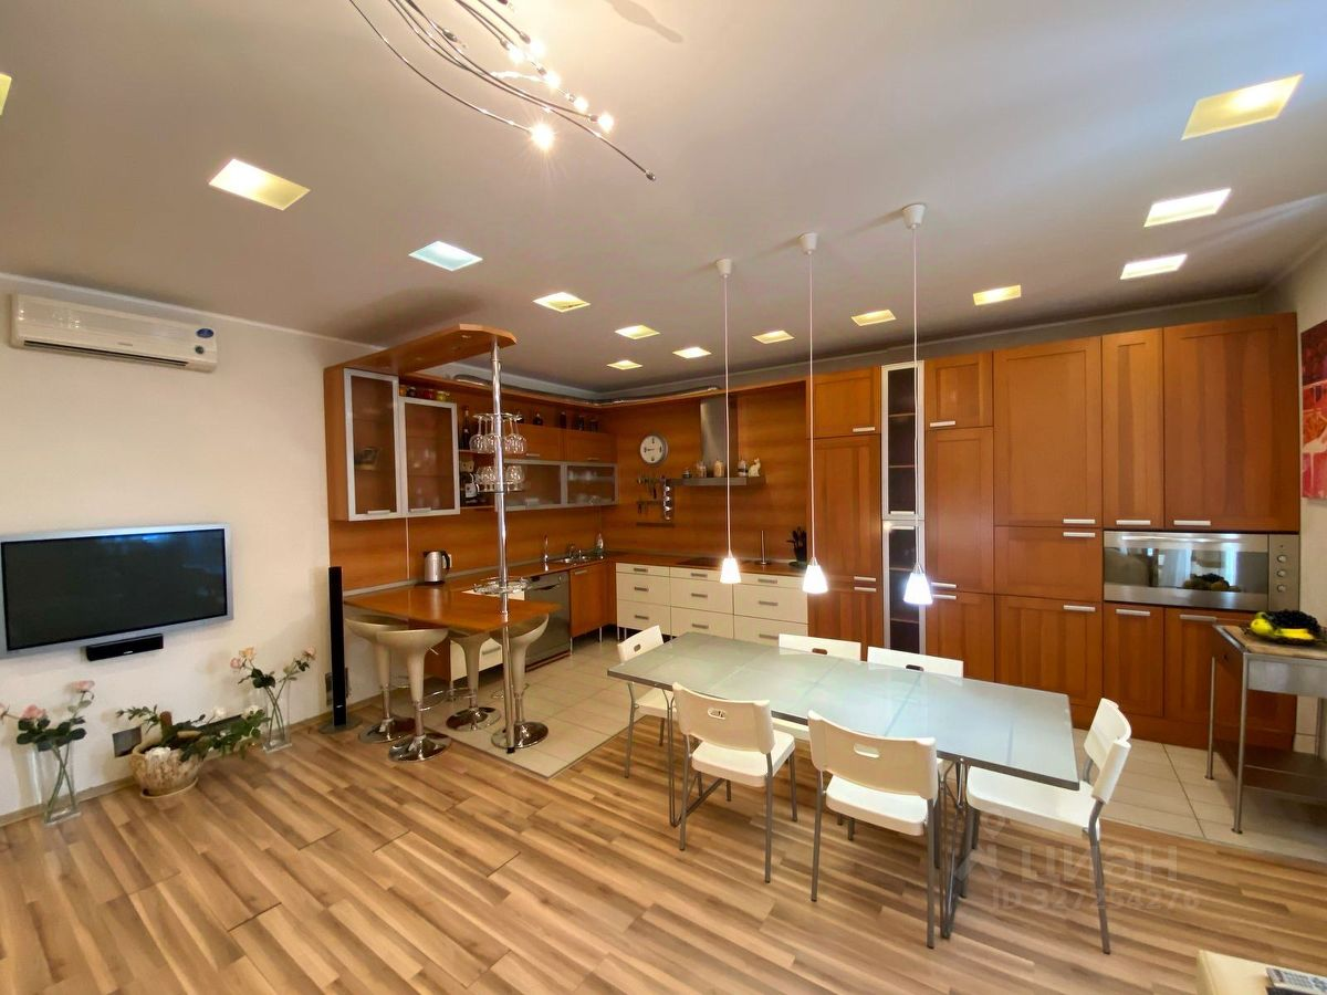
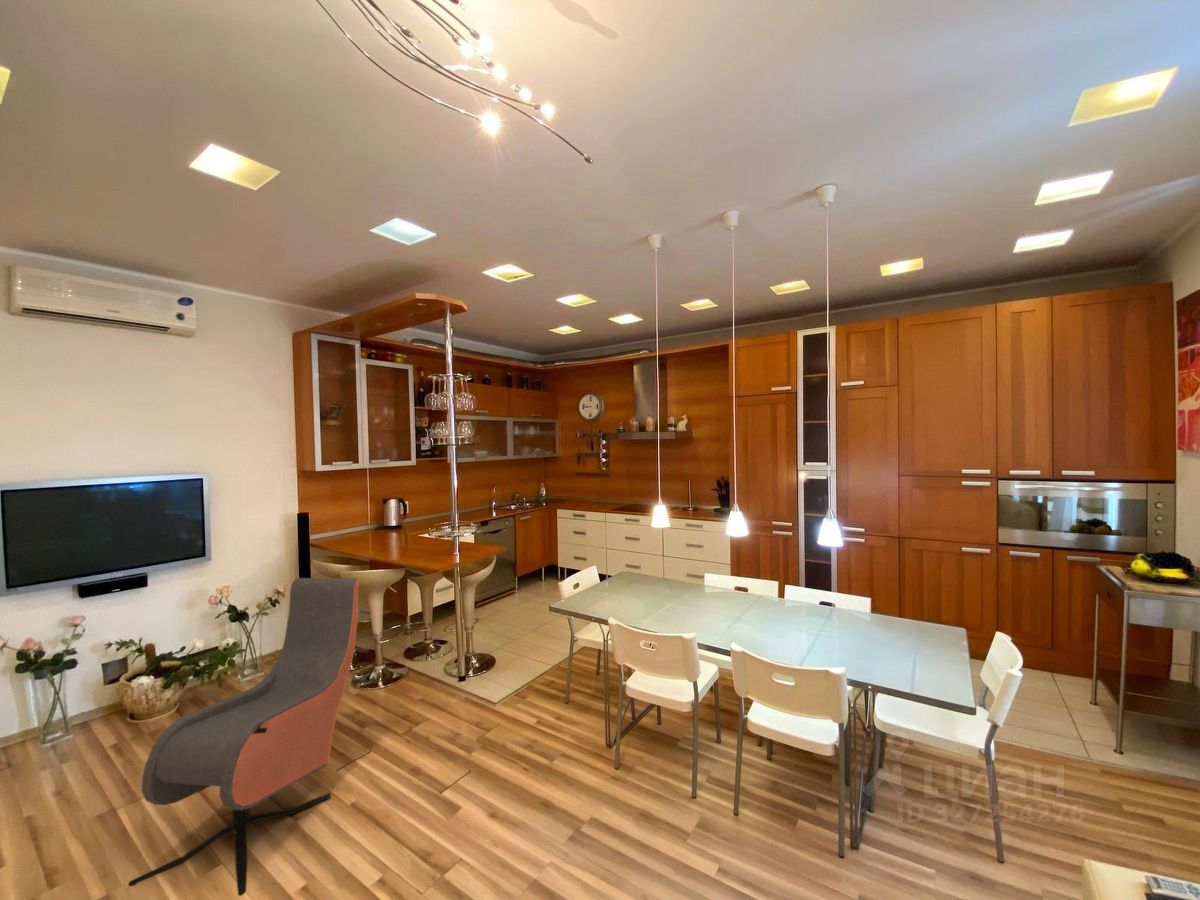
+ armchair [127,577,360,897]
